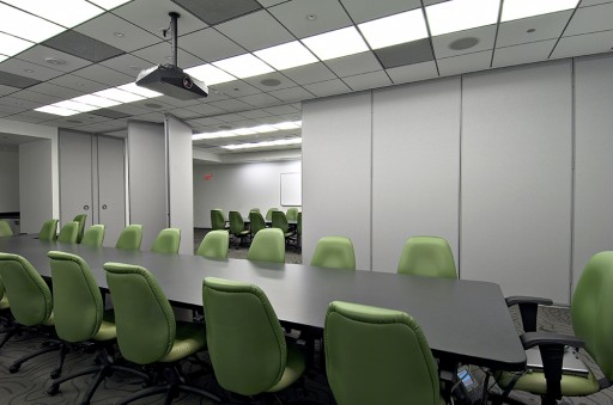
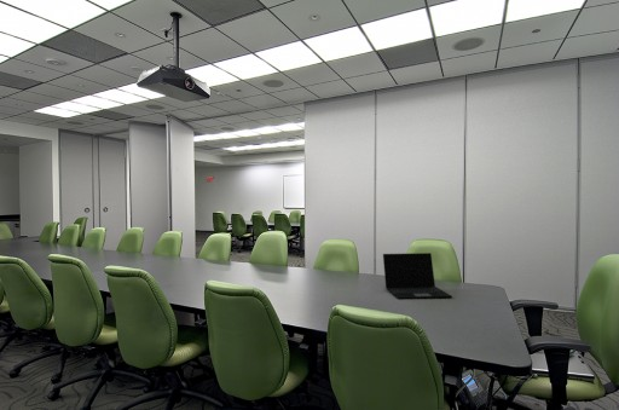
+ laptop [382,252,453,300]
